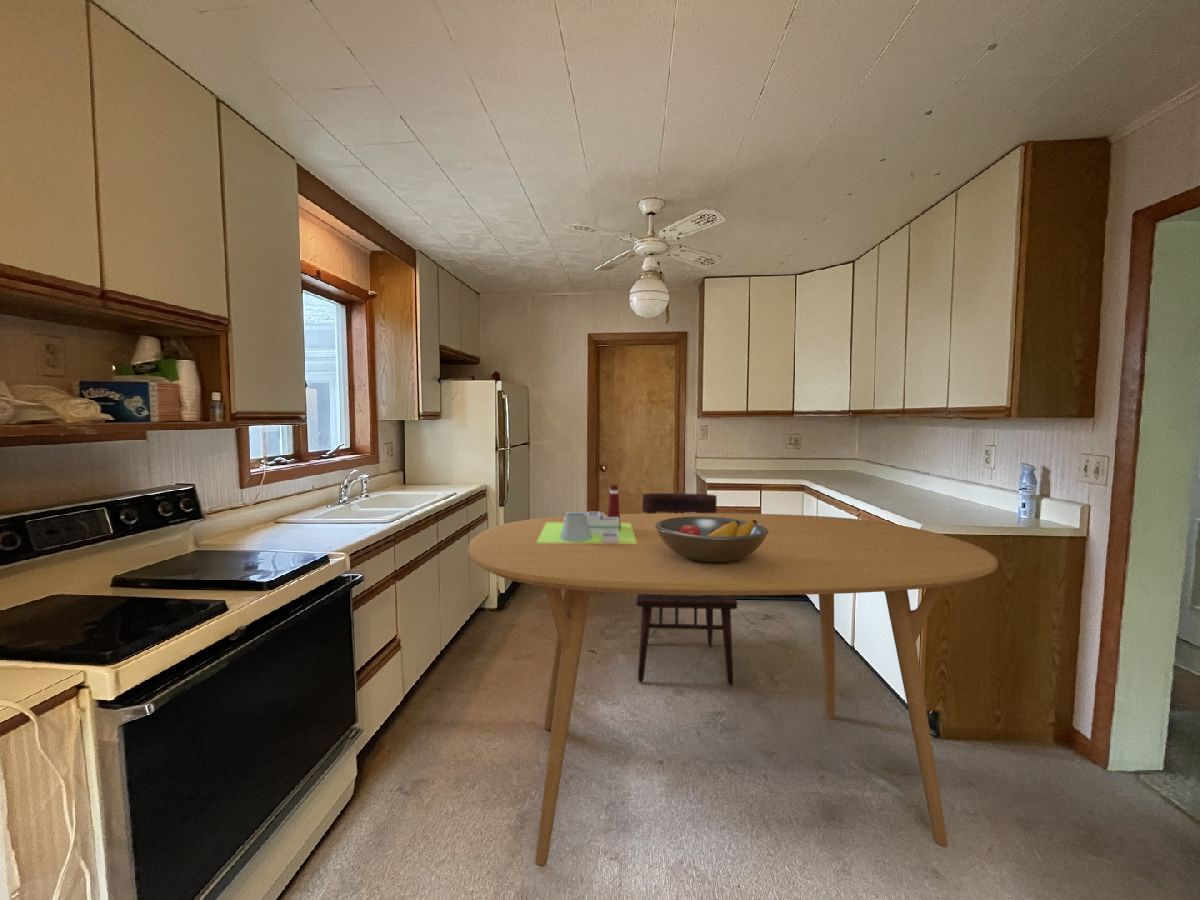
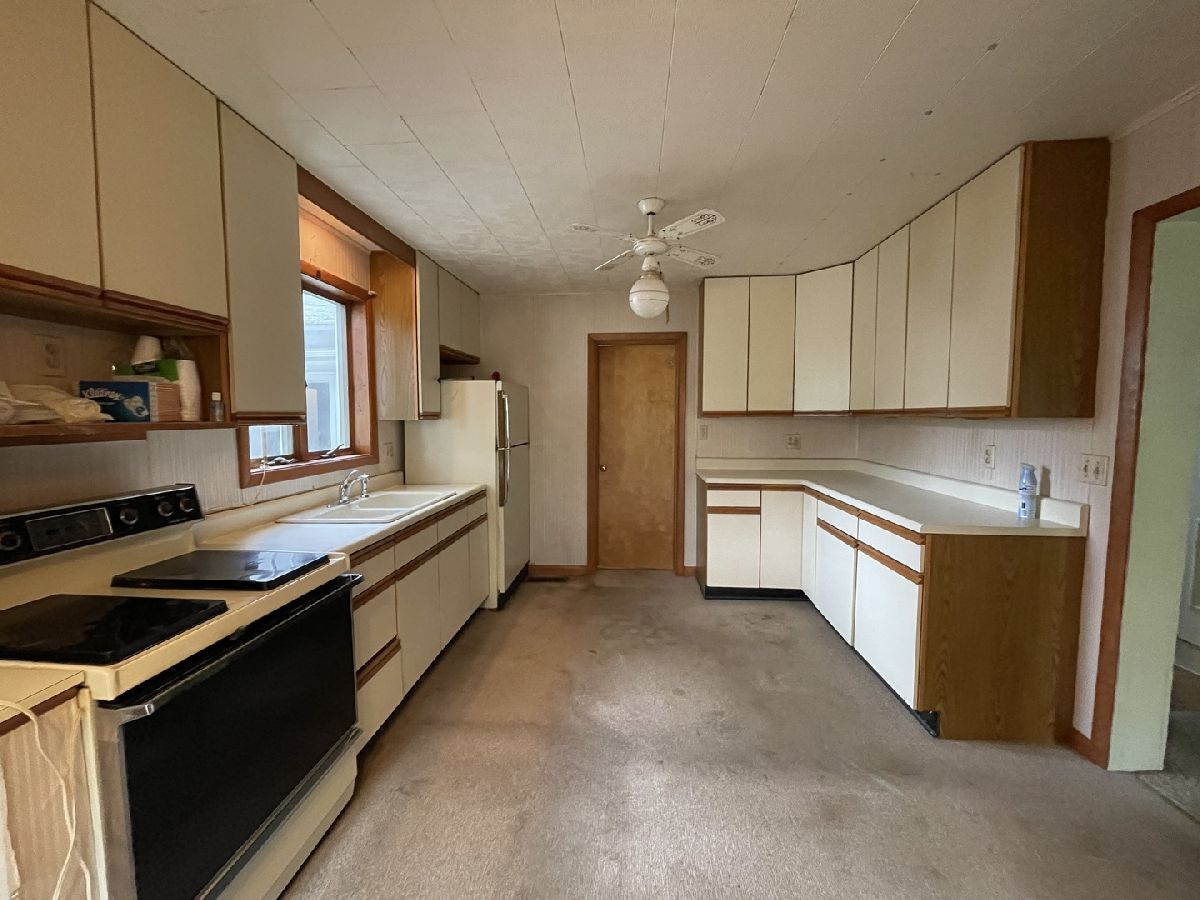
- architectural model [537,484,636,543]
- dining chair [635,492,738,686]
- dining table [467,512,999,867]
- fruit bowl [655,517,769,563]
